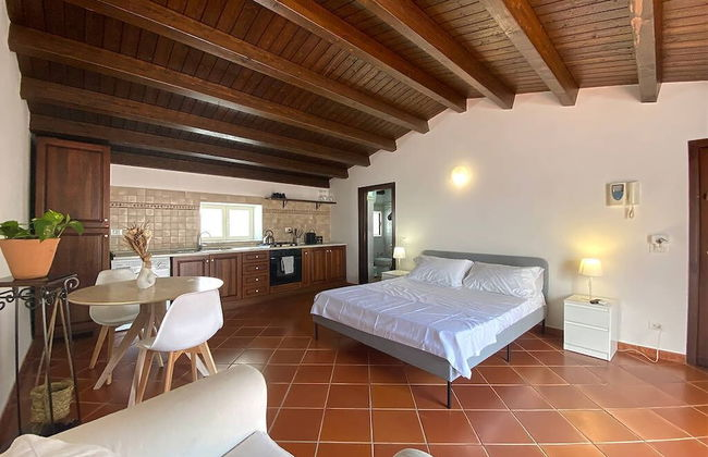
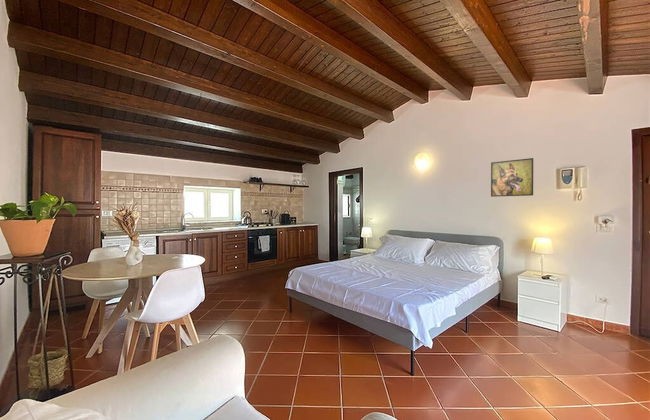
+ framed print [490,157,534,198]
